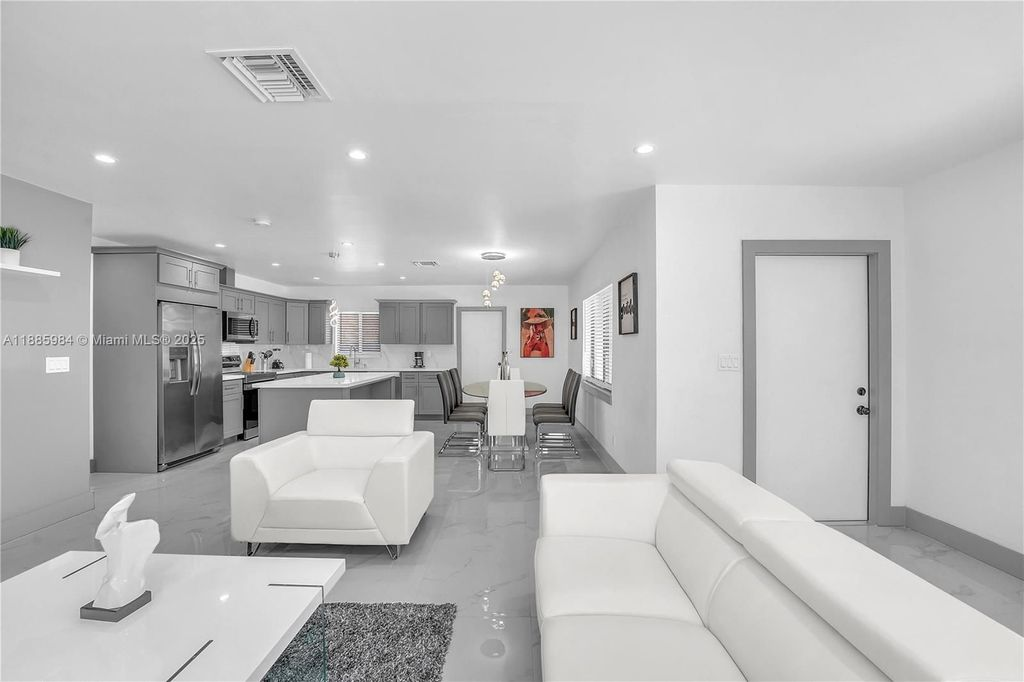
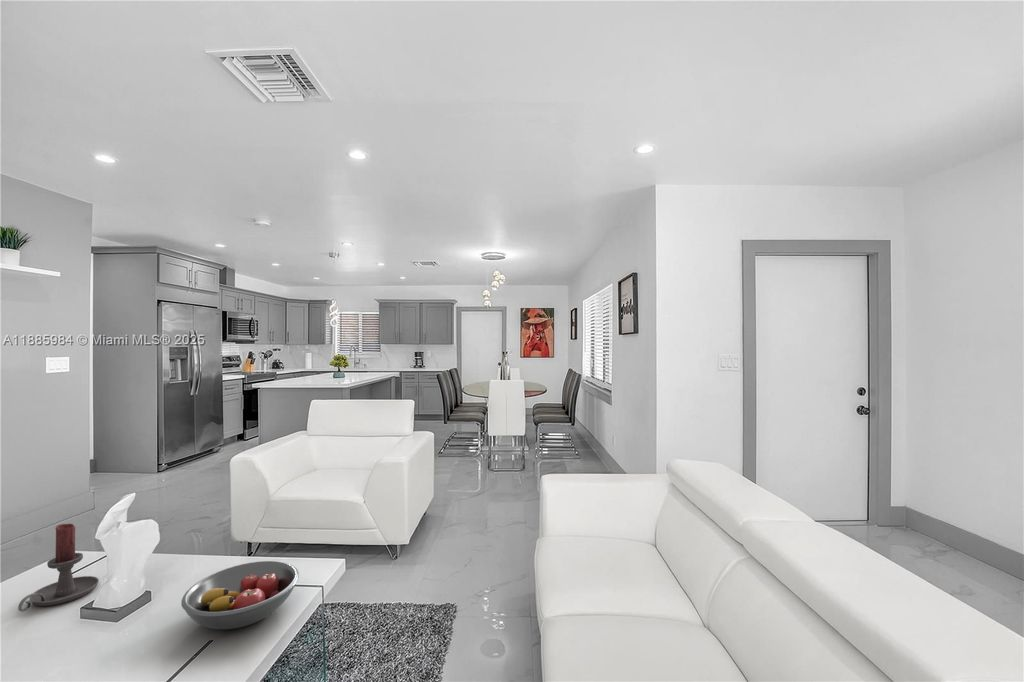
+ candle holder [17,523,100,613]
+ fruit bowl [180,560,300,630]
